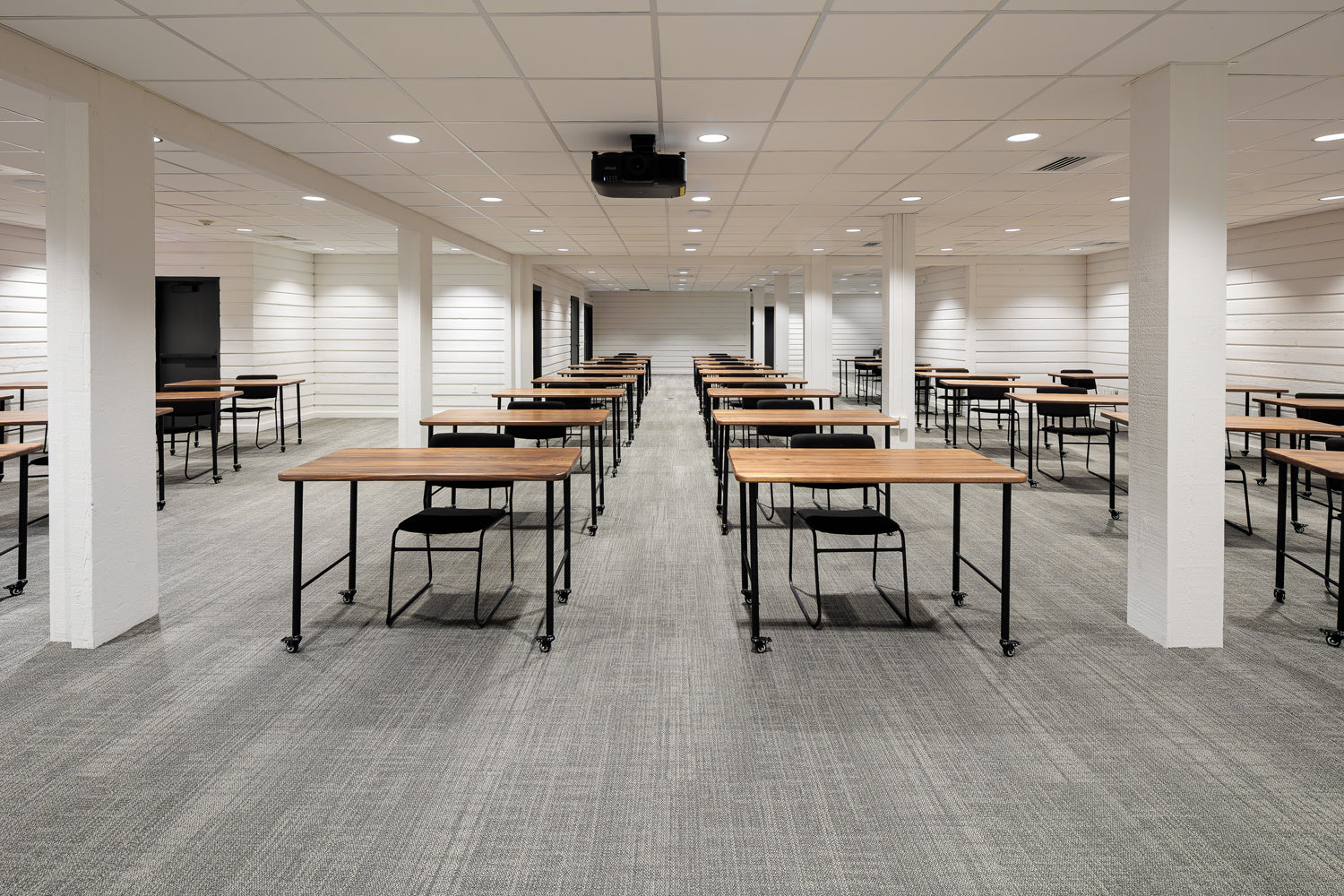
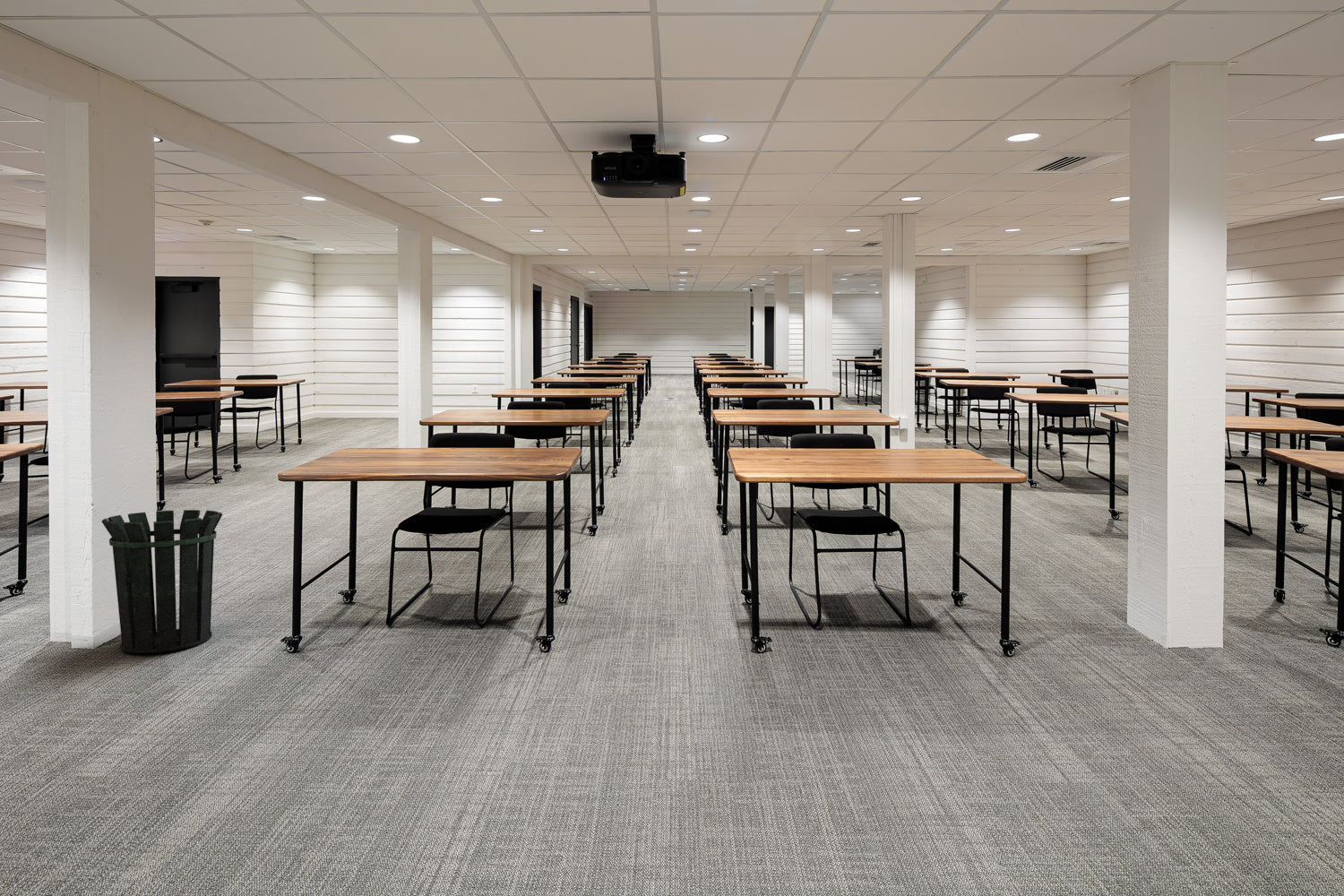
+ waste bin [101,509,223,654]
